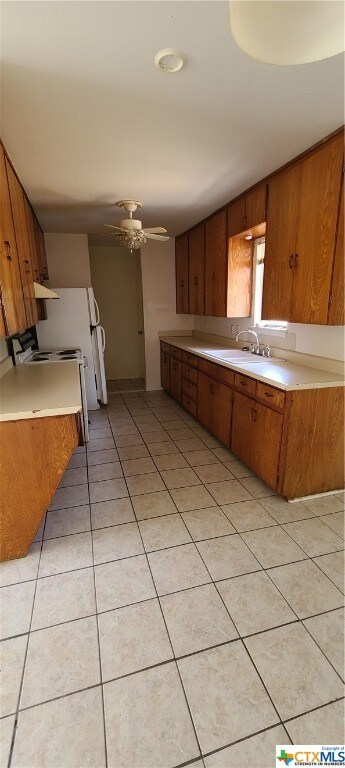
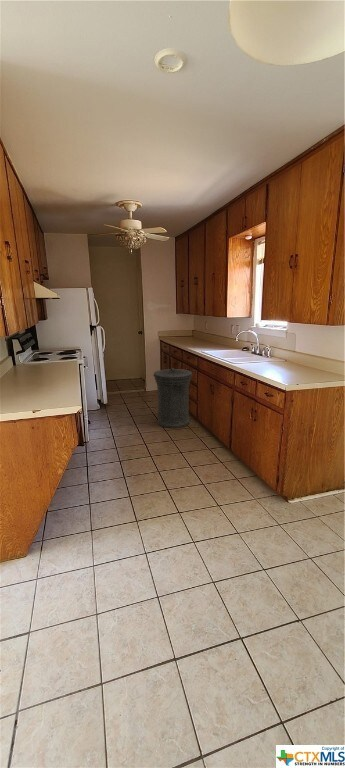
+ trash can [152,367,193,429]
